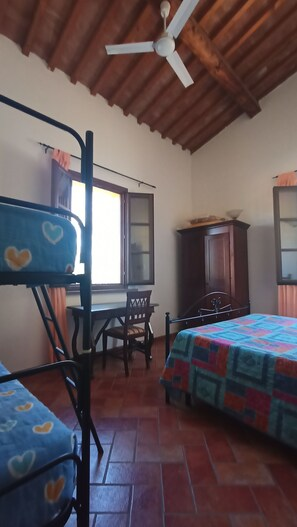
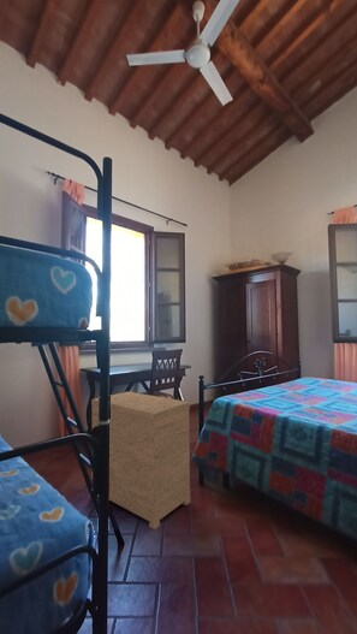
+ side table [90,391,191,531]
